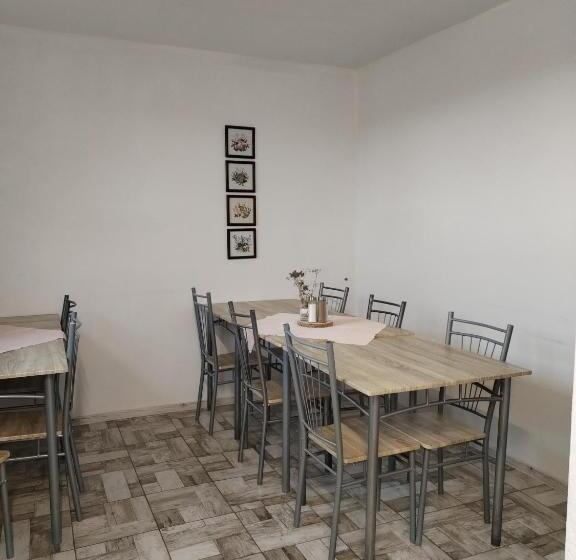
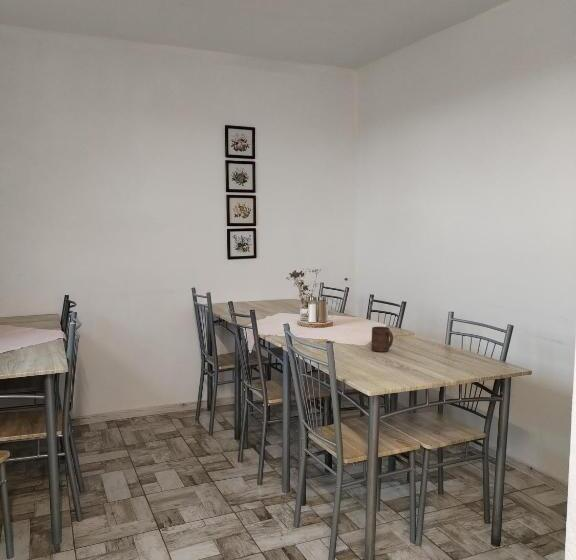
+ cup [370,326,394,353]
